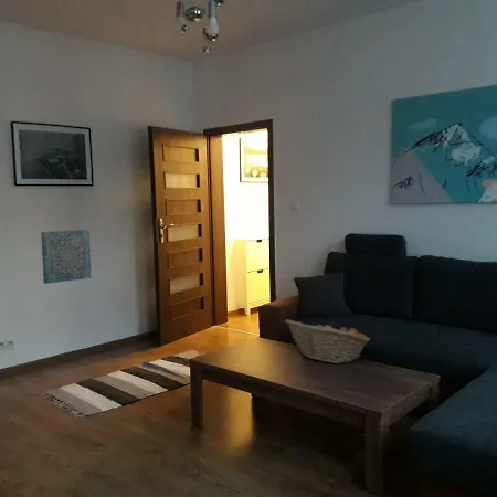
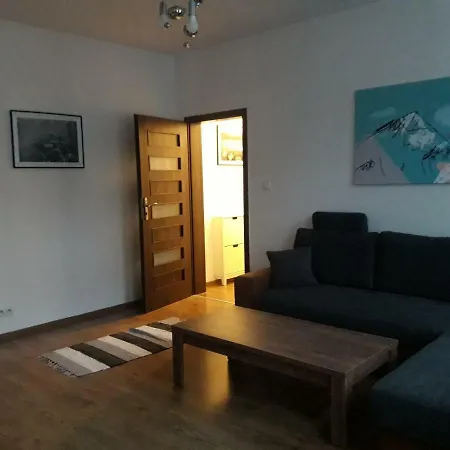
- wall art [40,229,93,285]
- fruit basket [284,319,371,364]
